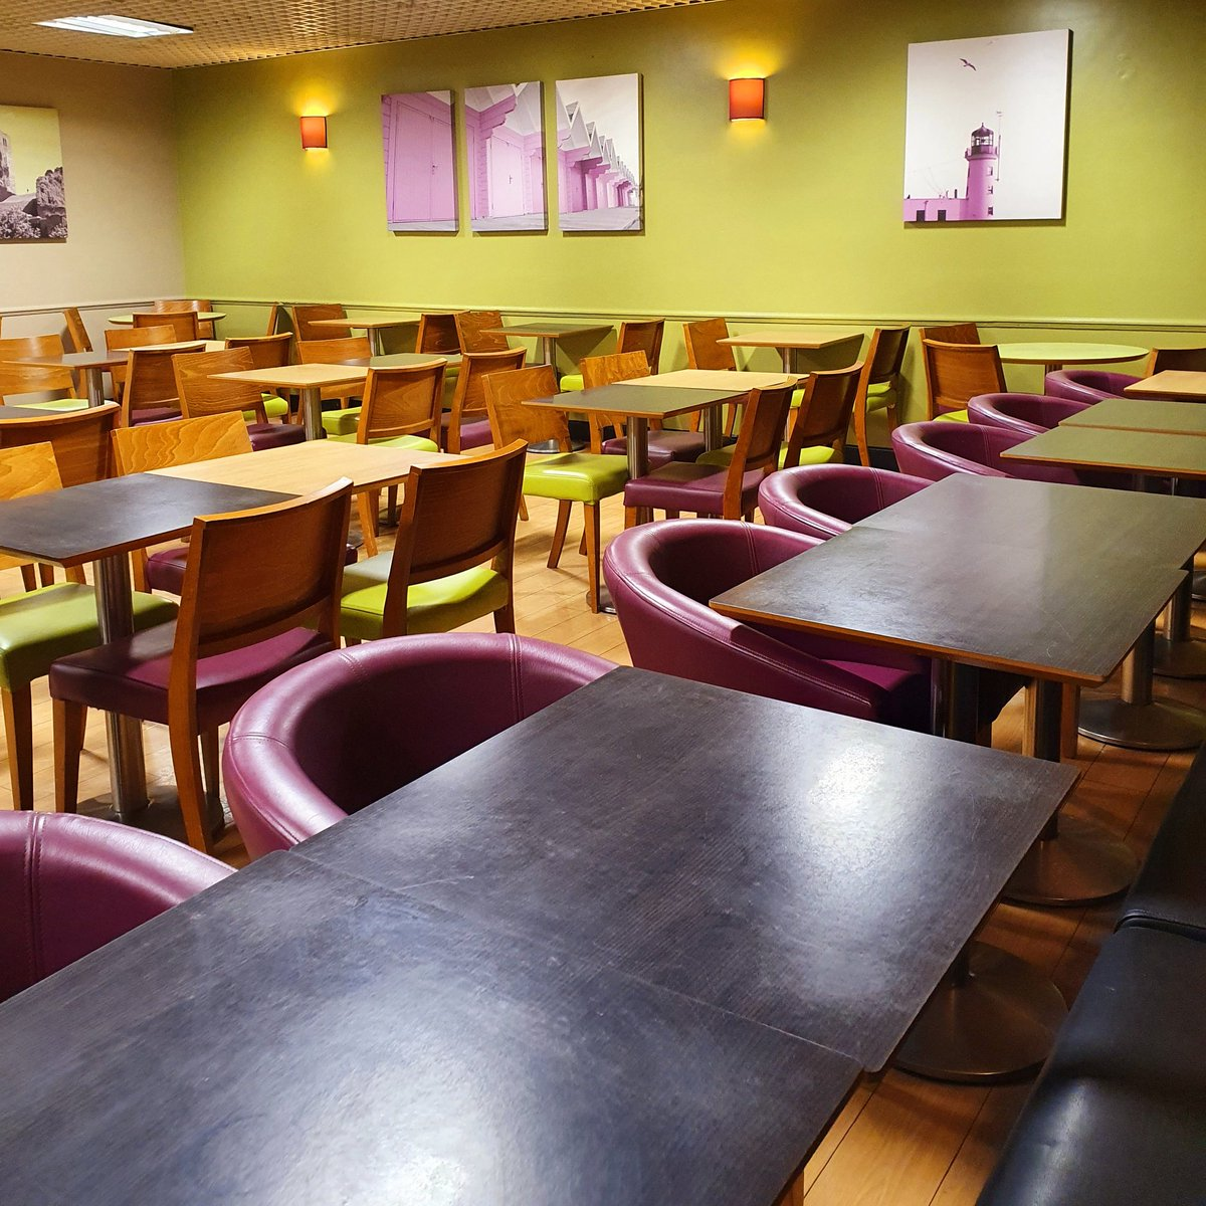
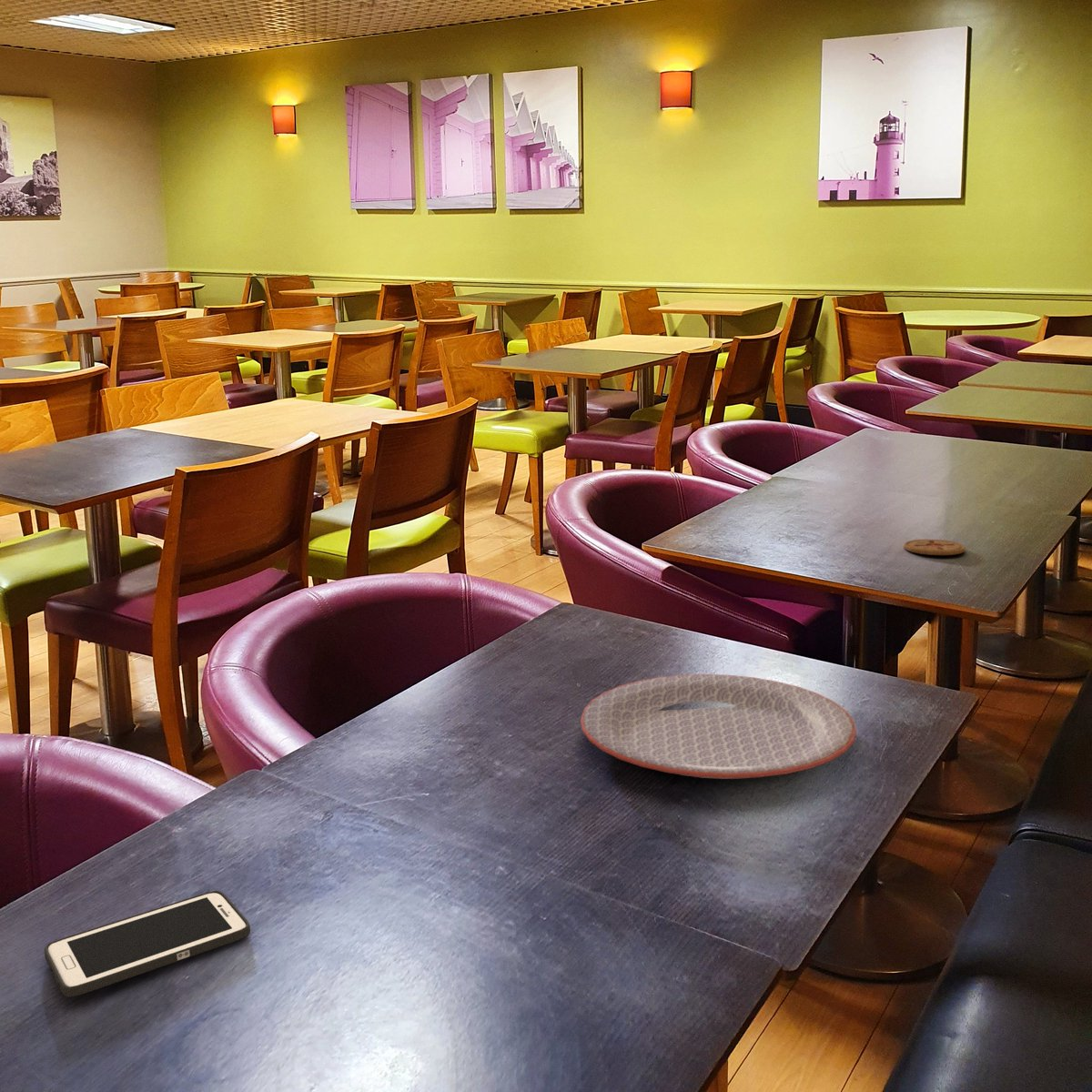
+ plate [580,673,857,780]
+ coaster [903,539,966,556]
+ cell phone [44,890,251,998]
